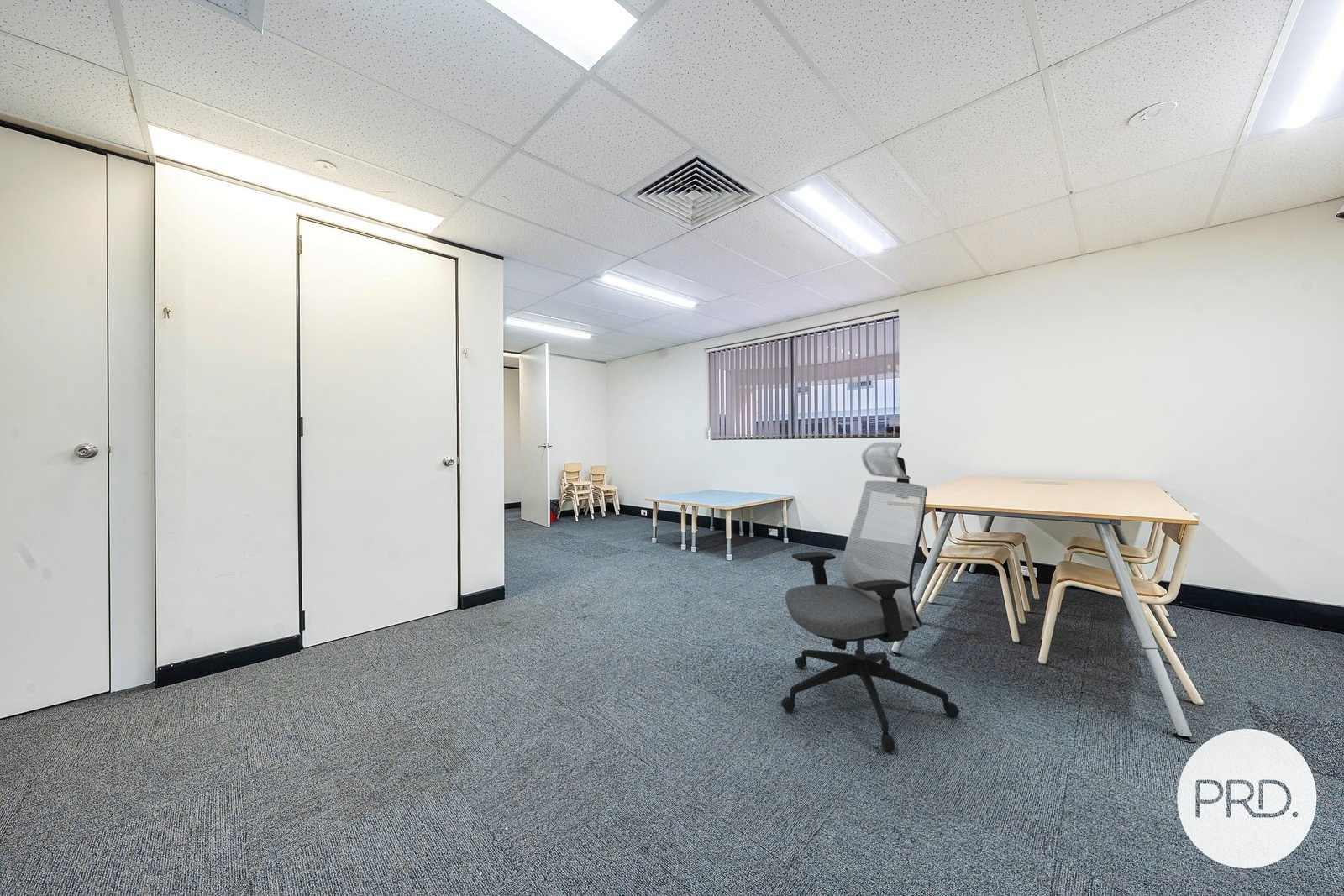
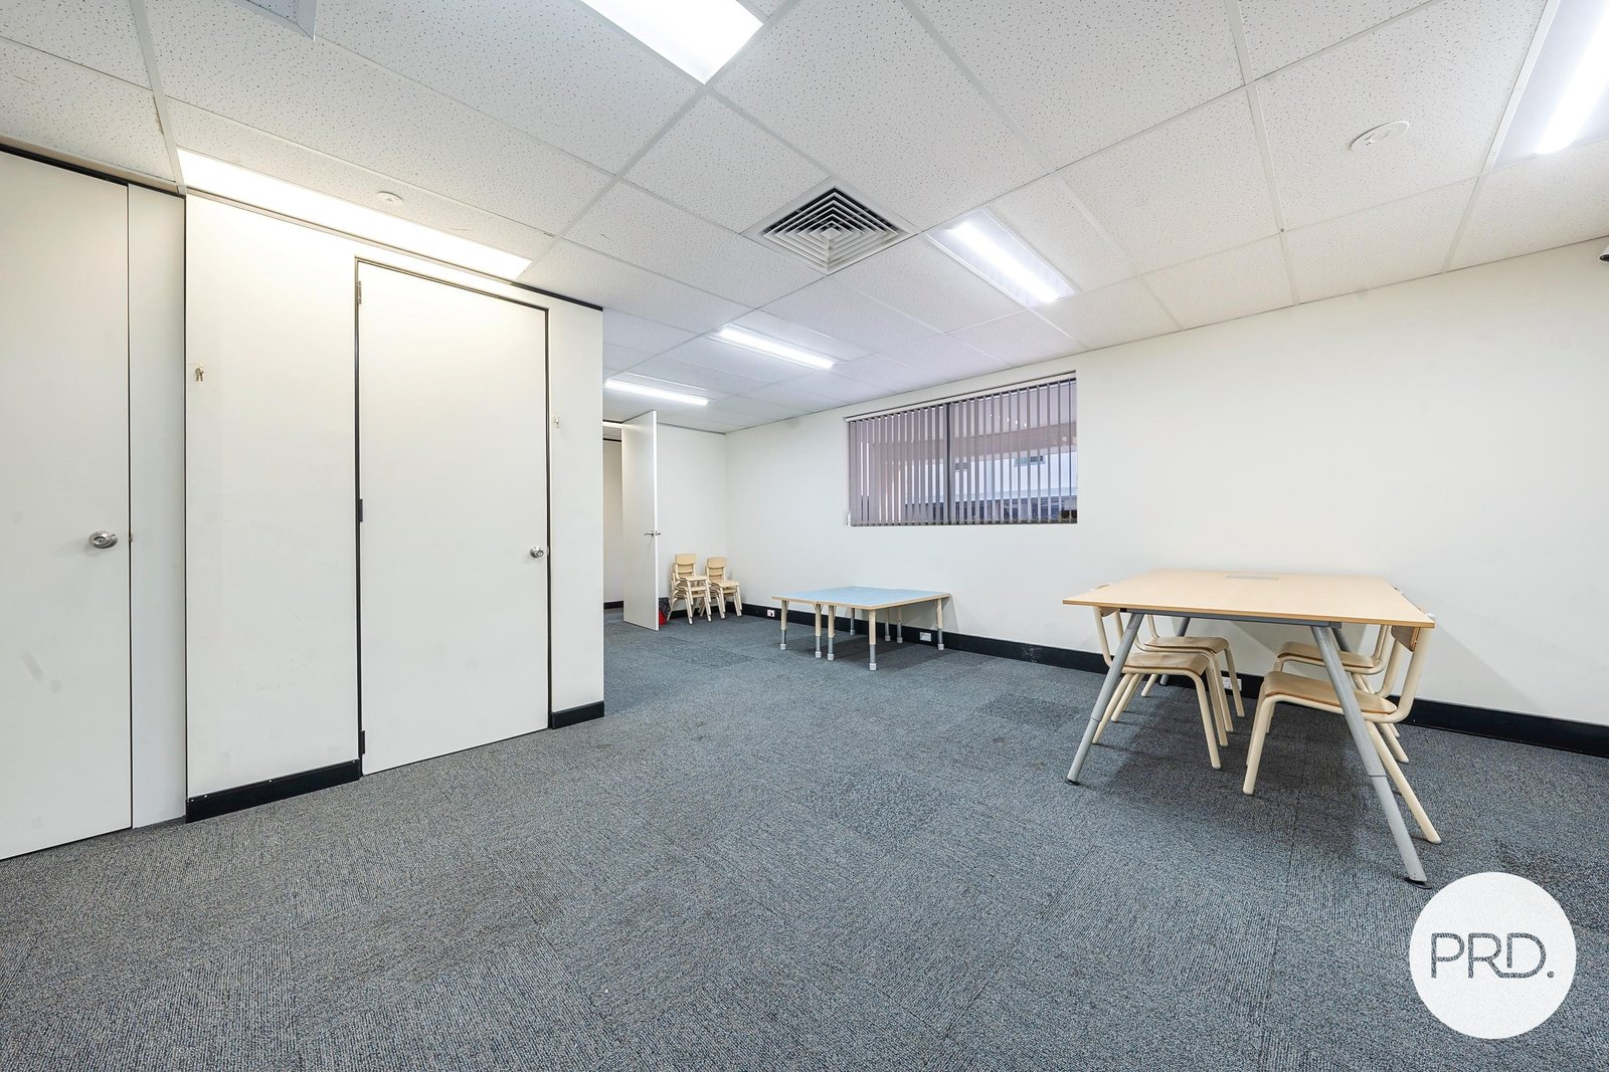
- office chair [780,441,960,752]
